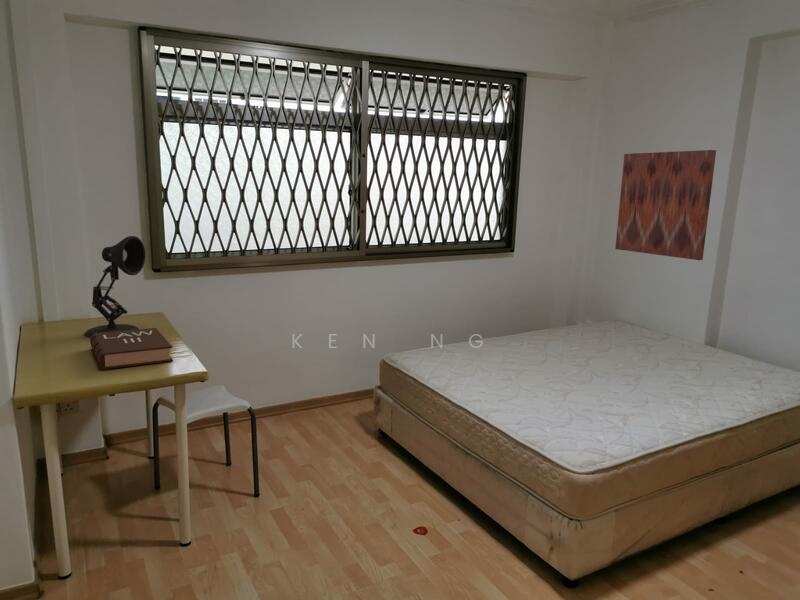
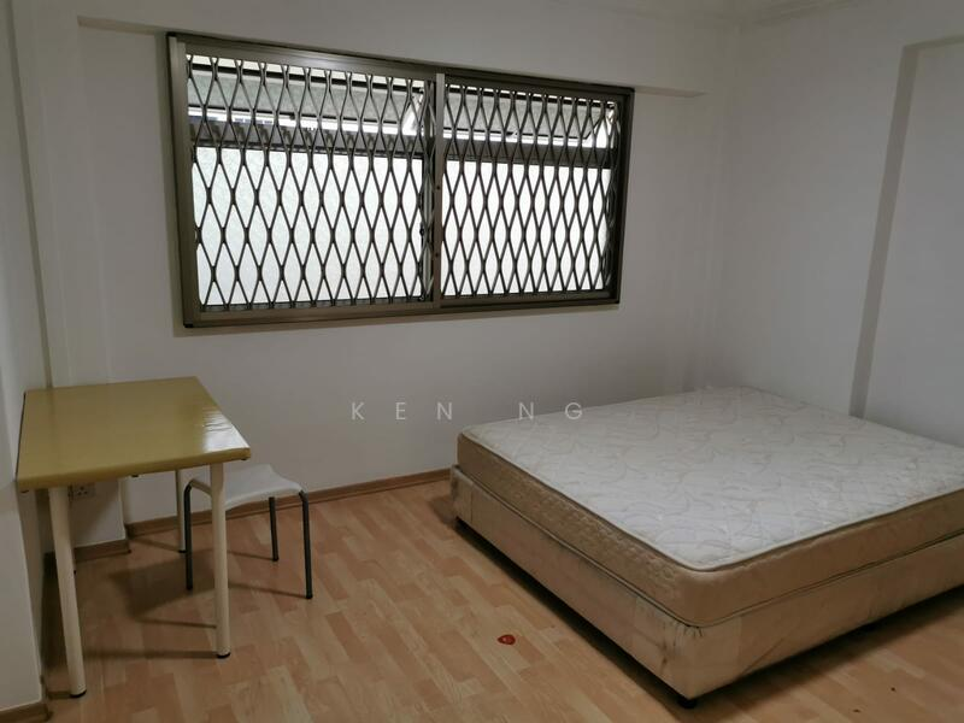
- desk lamp [83,235,147,338]
- wall art [614,149,717,261]
- book [89,327,174,370]
